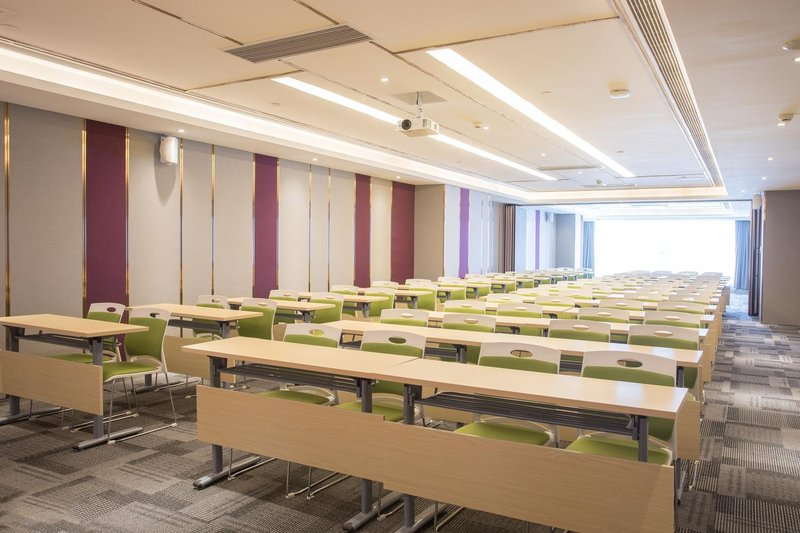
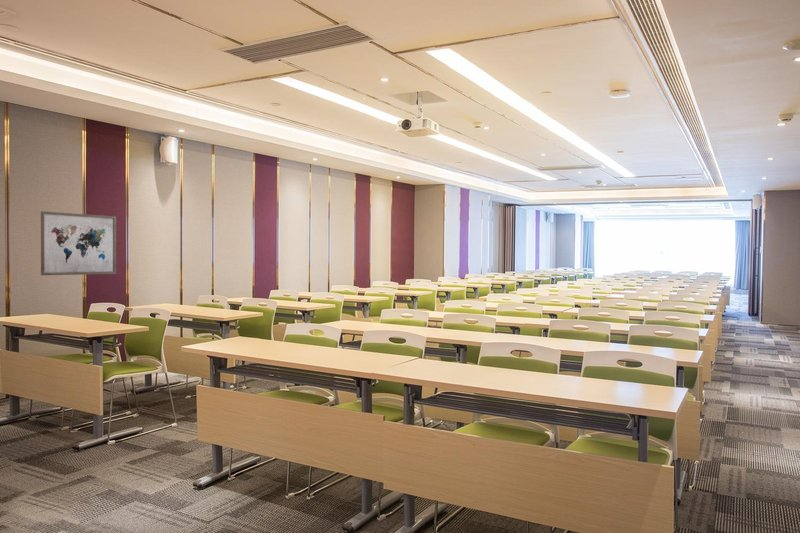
+ wall art [40,210,117,276]
